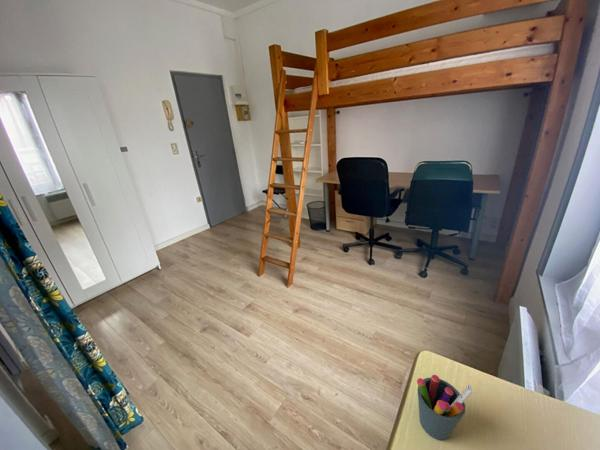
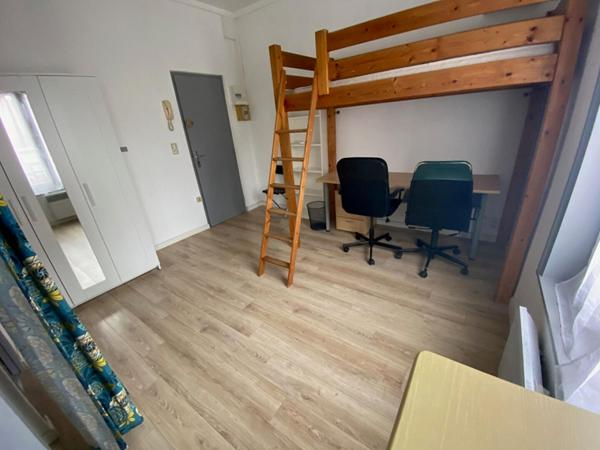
- pen holder [416,374,473,441]
